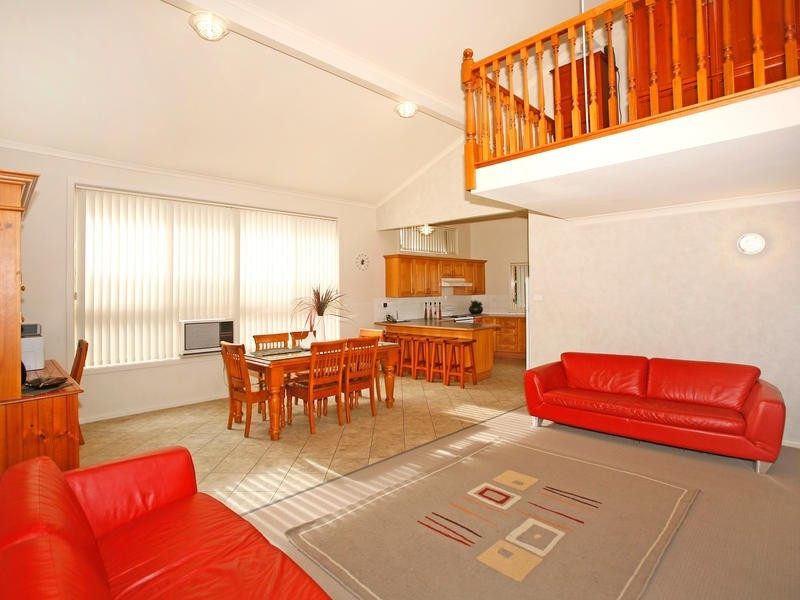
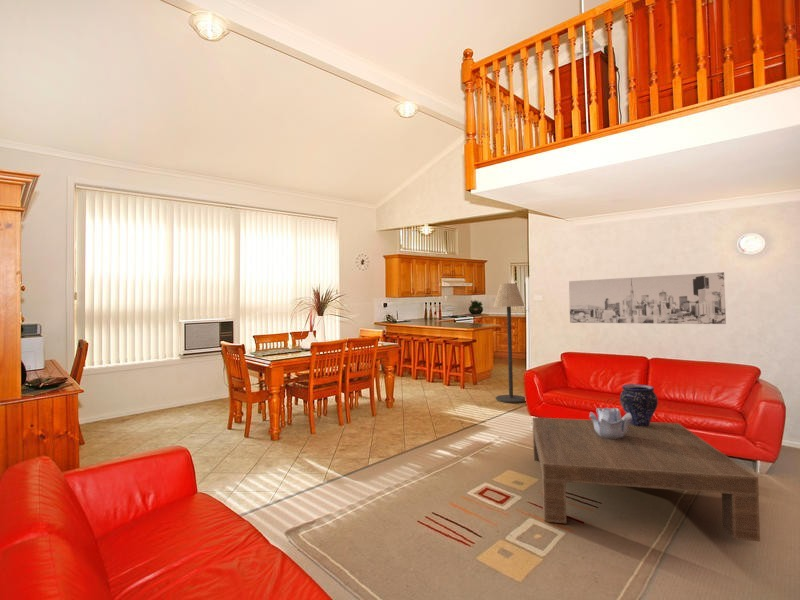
+ decorative bowl [588,407,632,439]
+ vase [619,383,659,427]
+ floor lamp [492,282,526,404]
+ coffee table [531,416,761,542]
+ wall art [568,271,727,325]
